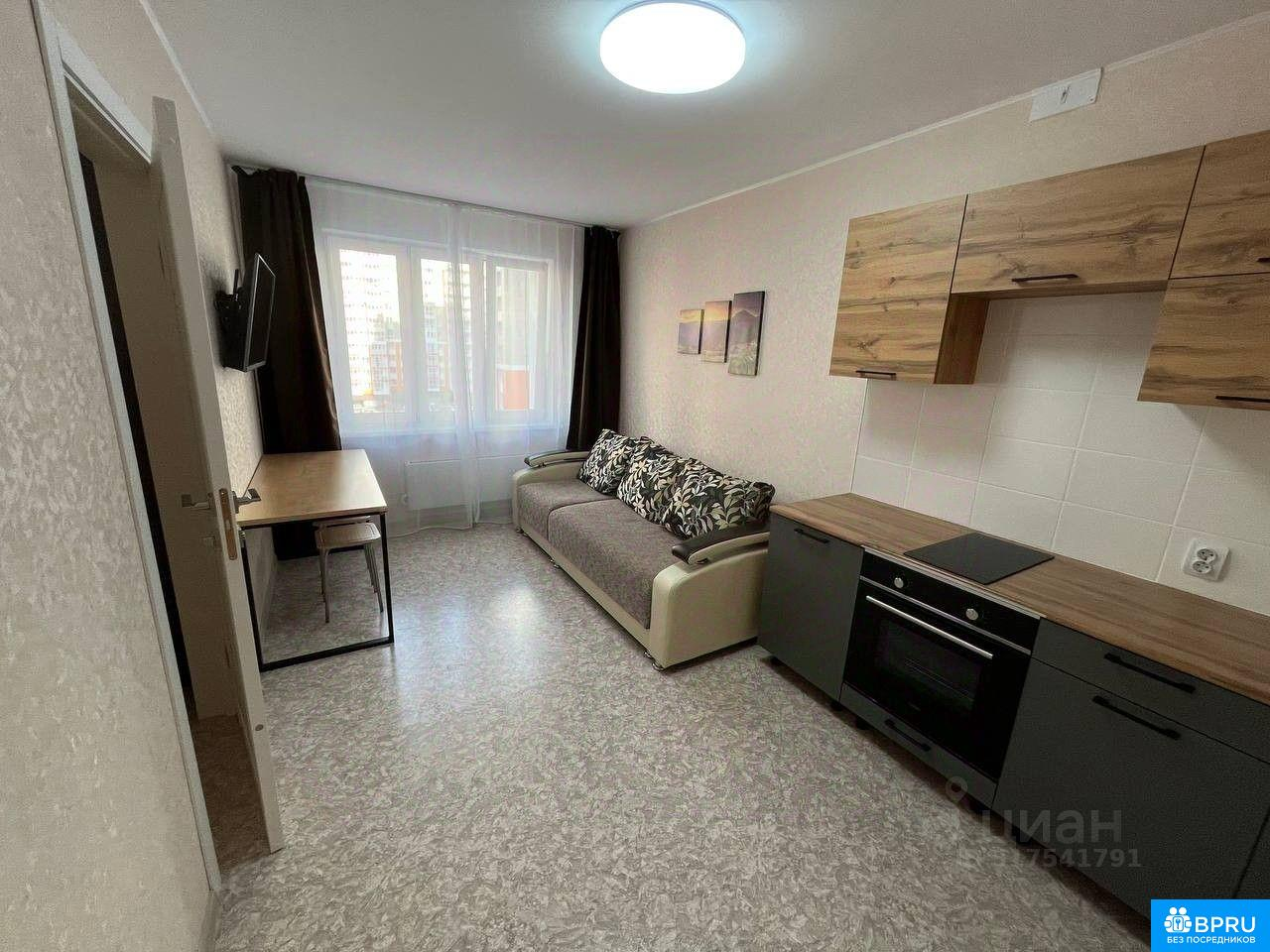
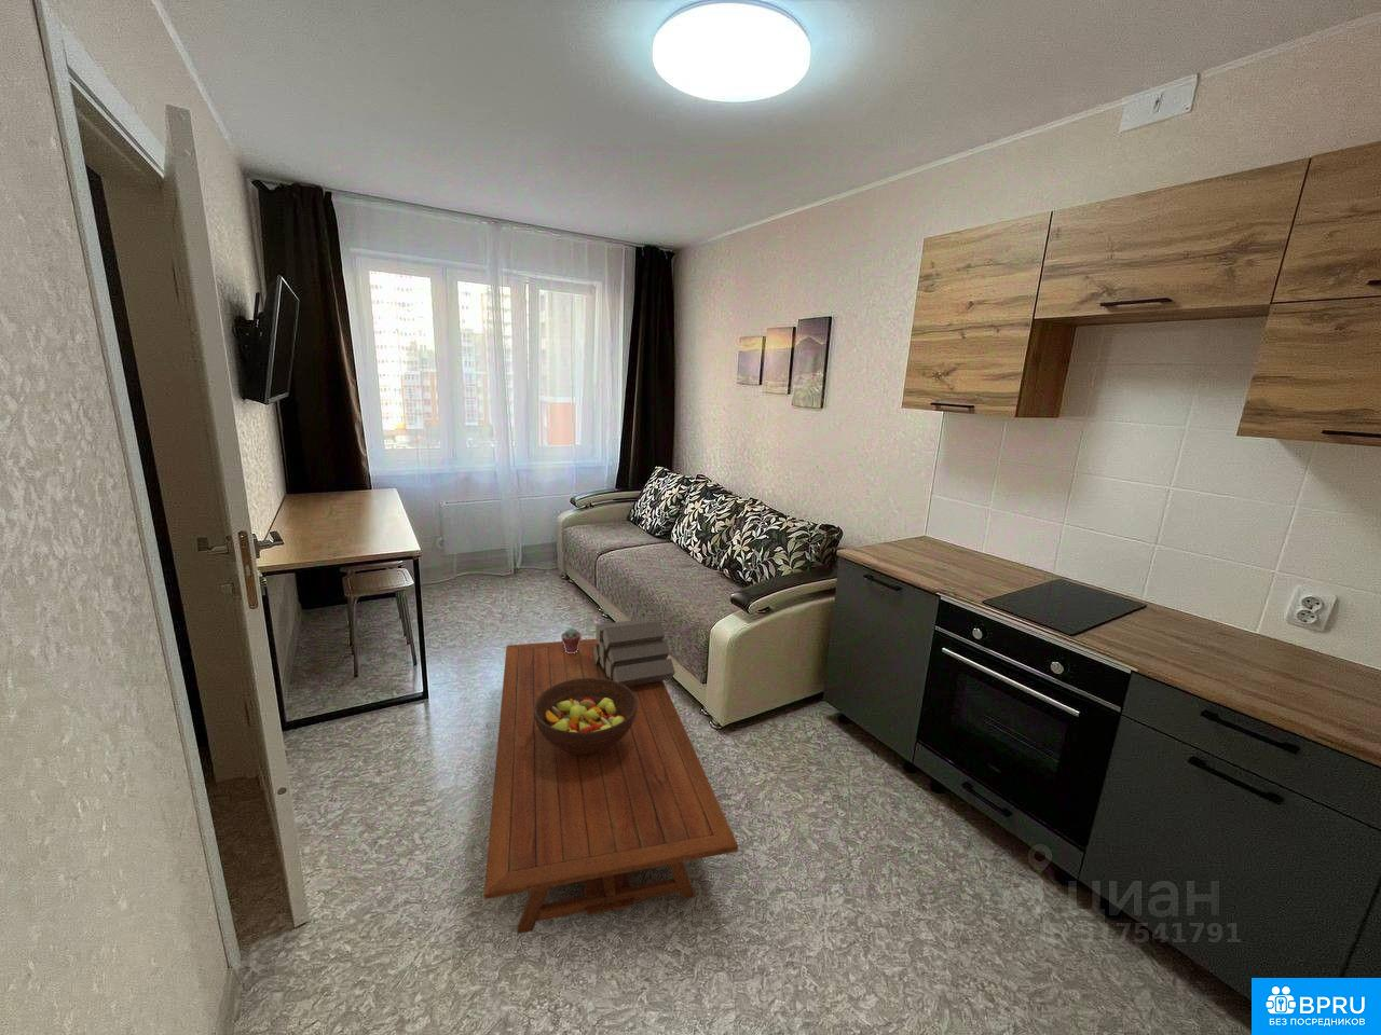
+ coffee table [484,638,739,935]
+ fruit bowl [534,678,637,756]
+ potted succulent [560,626,583,653]
+ log pile [594,618,676,687]
